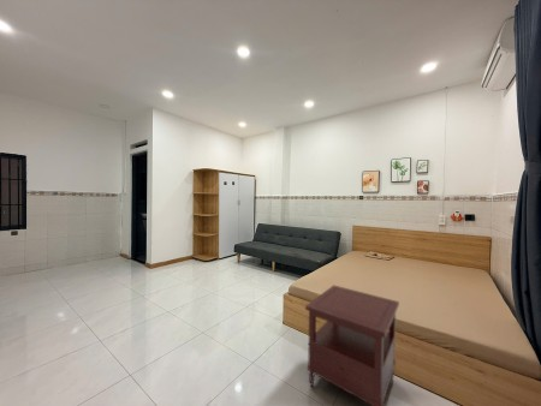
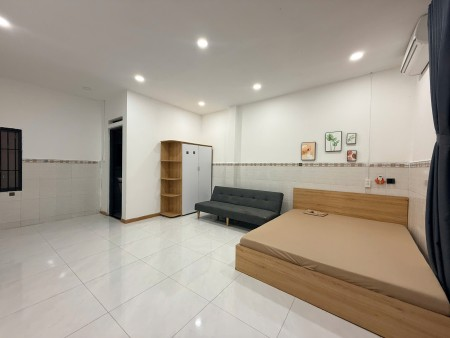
- side table [304,283,400,406]
